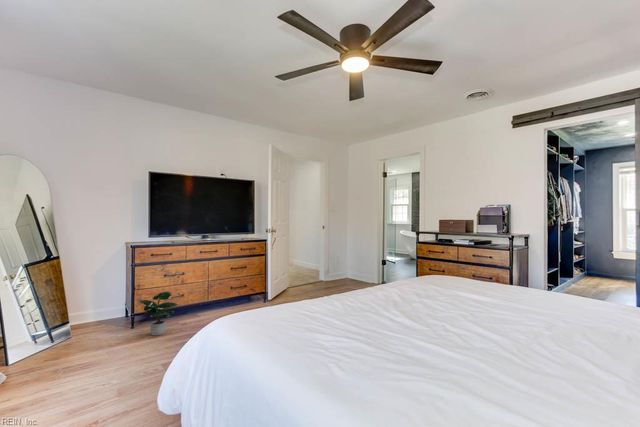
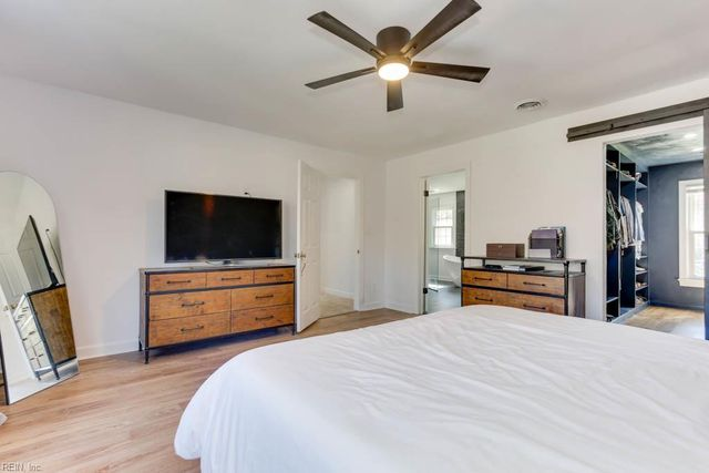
- potted plant [137,291,179,337]
